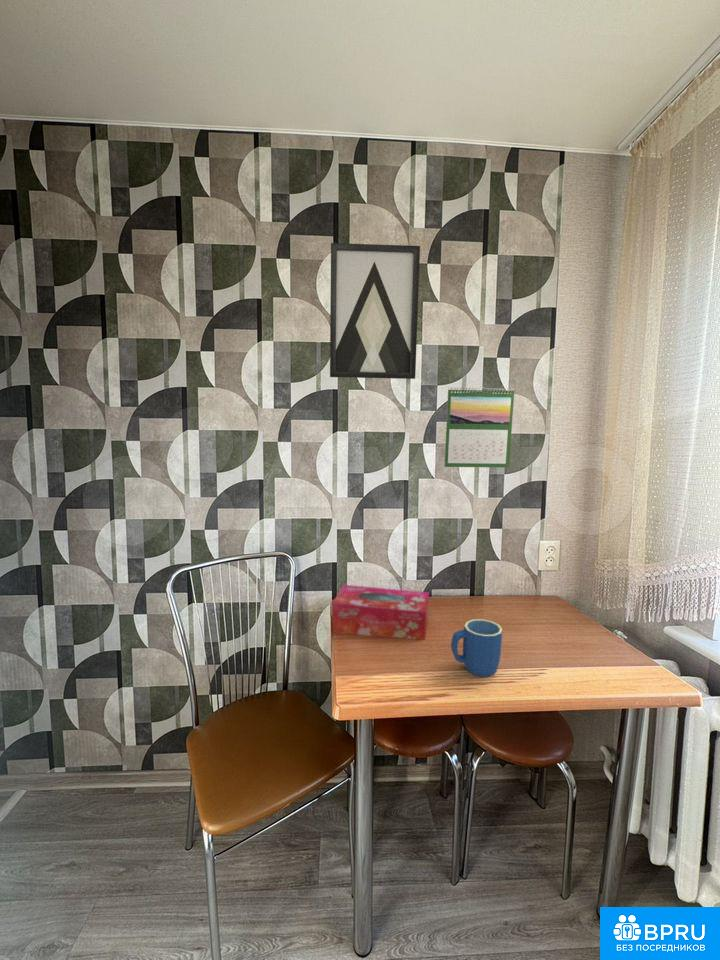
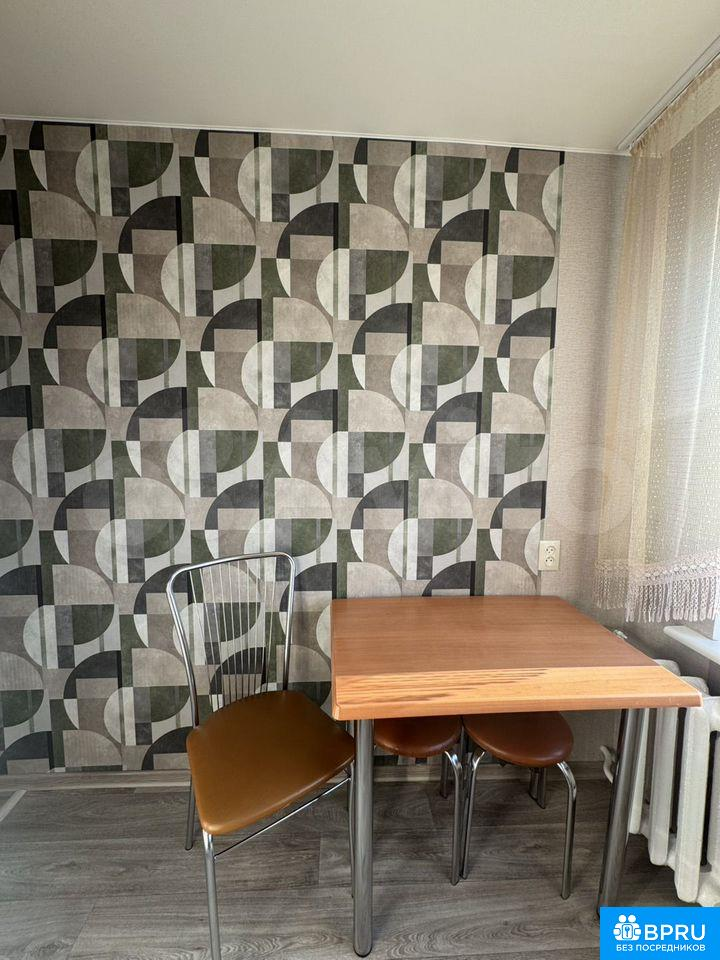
- tissue box [331,584,430,641]
- wall art [329,242,421,380]
- calendar [443,385,515,469]
- mug [450,618,503,678]
